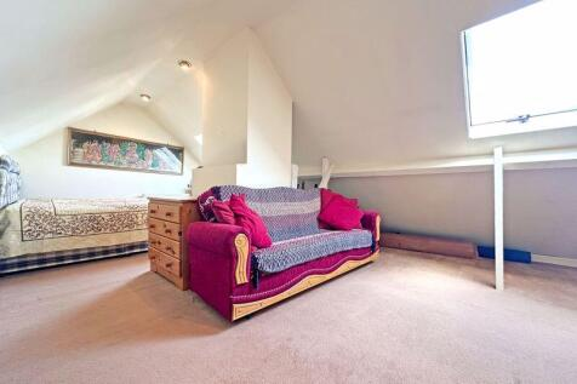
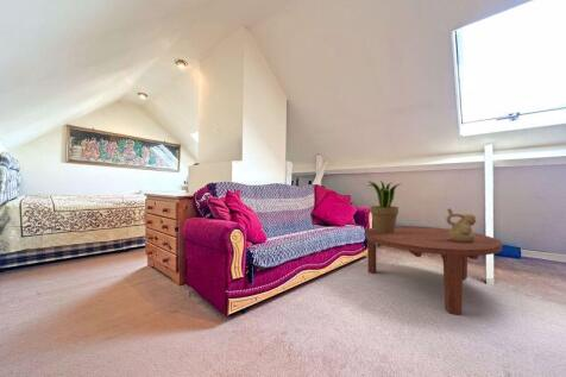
+ coffee table [364,225,504,315]
+ potted plant [366,180,401,234]
+ ceramic vessel [445,207,477,241]
